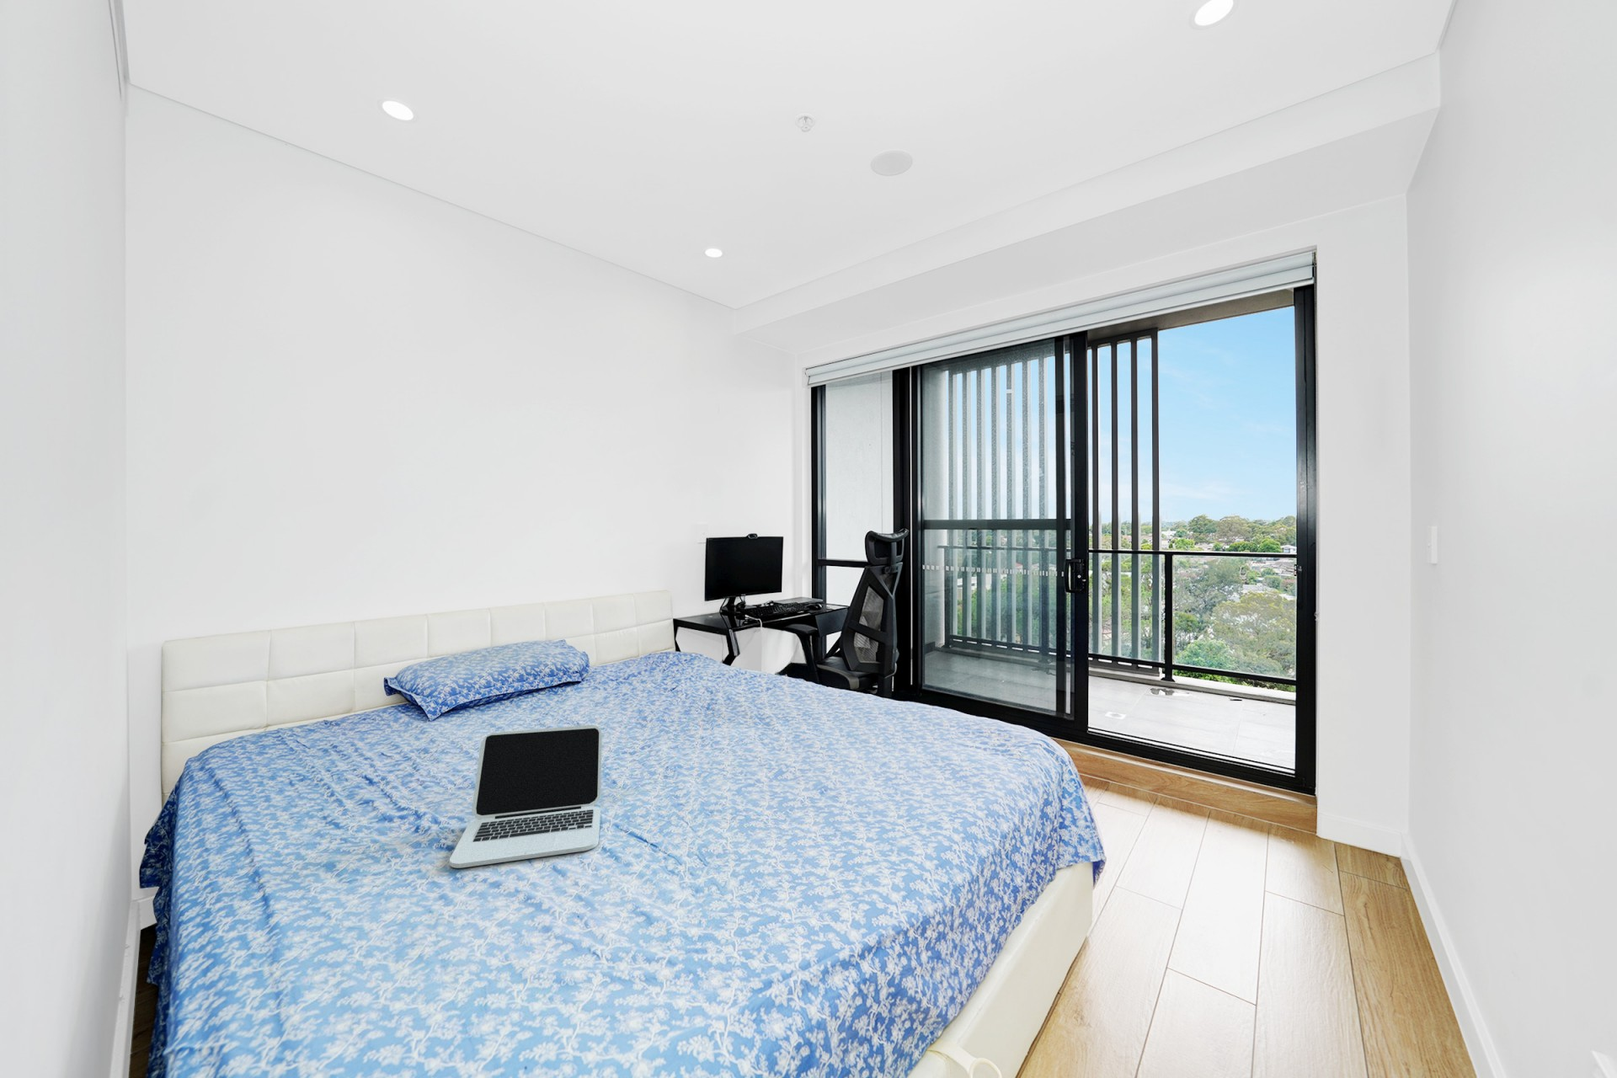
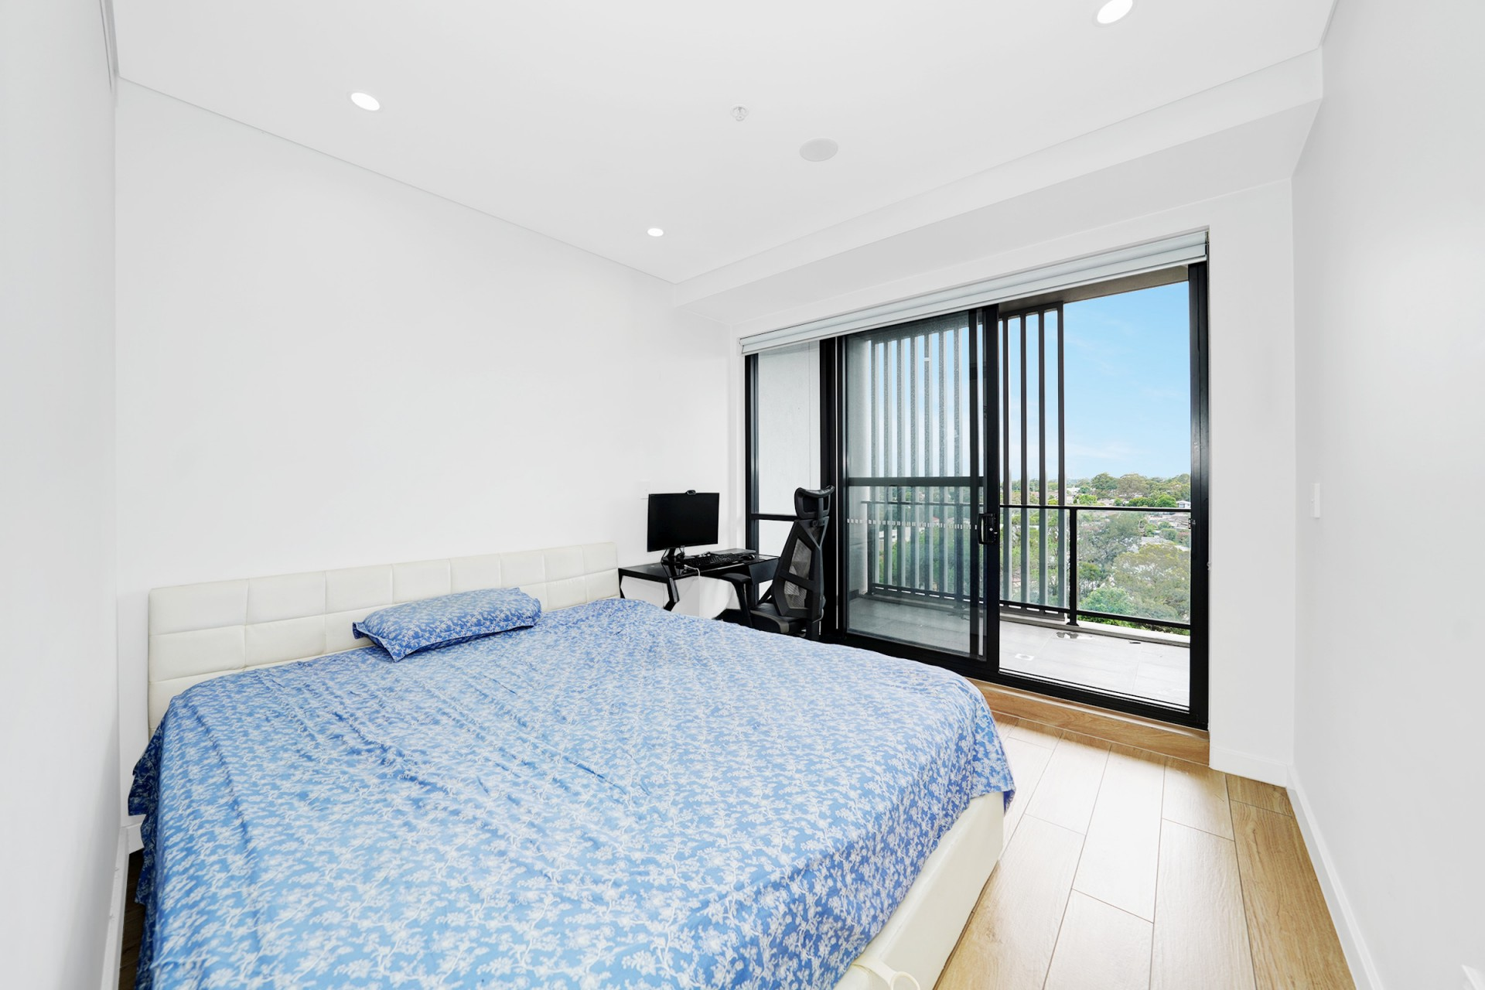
- laptop [449,724,603,869]
